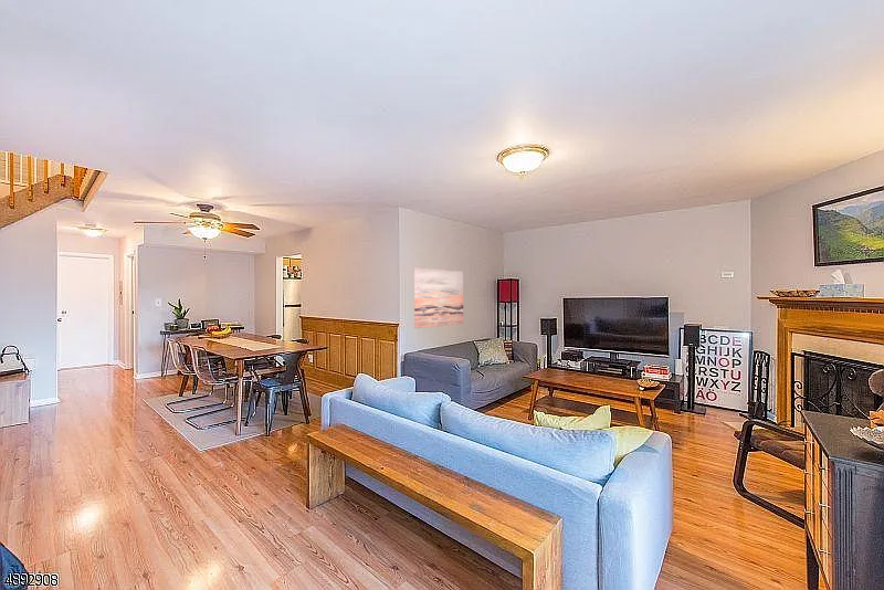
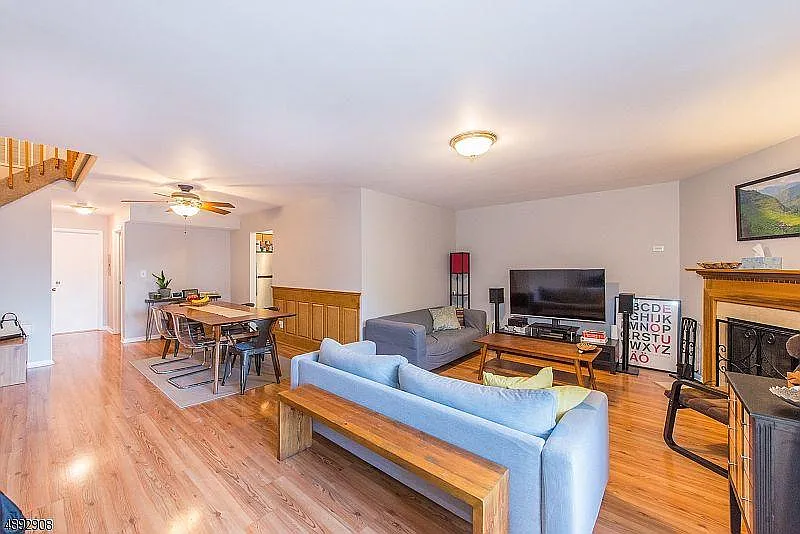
- wall art [413,266,464,329]
